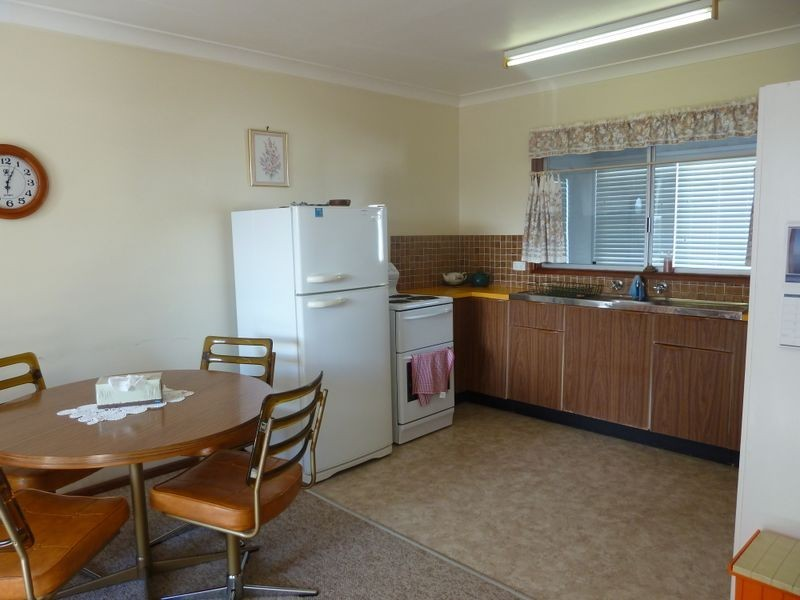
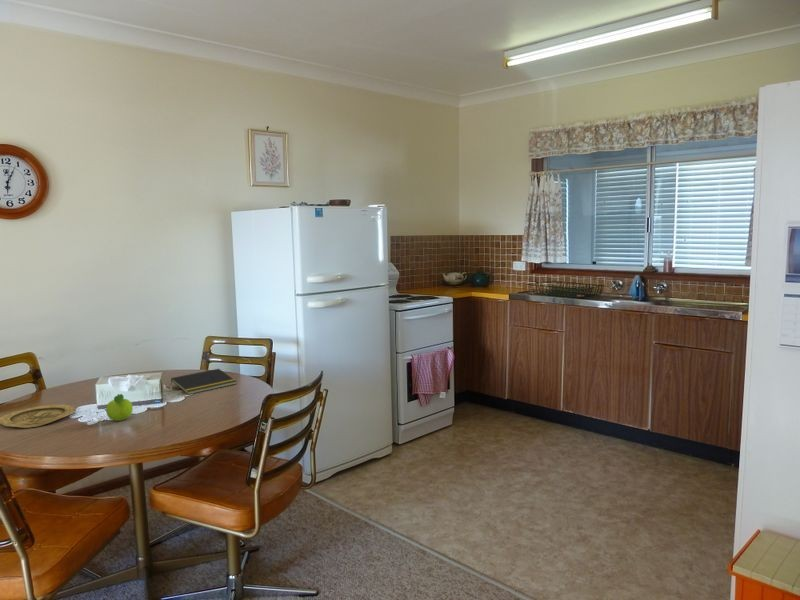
+ fruit [105,393,134,422]
+ notepad [170,368,237,396]
+ plate [0,403,77,429]
